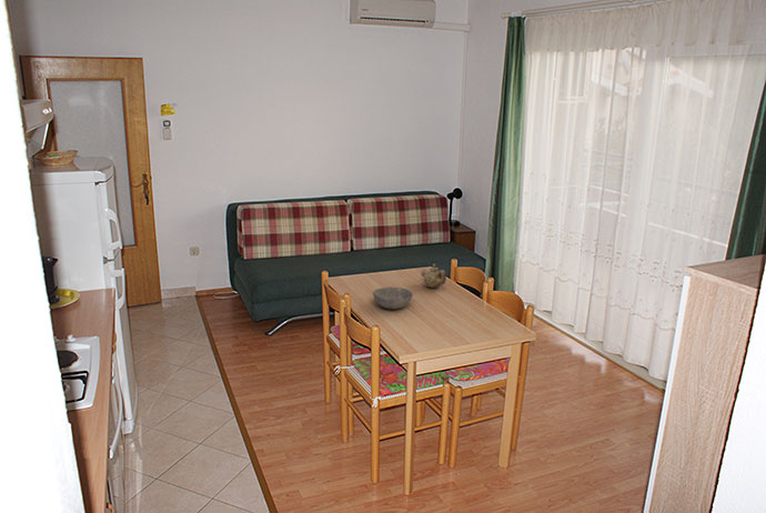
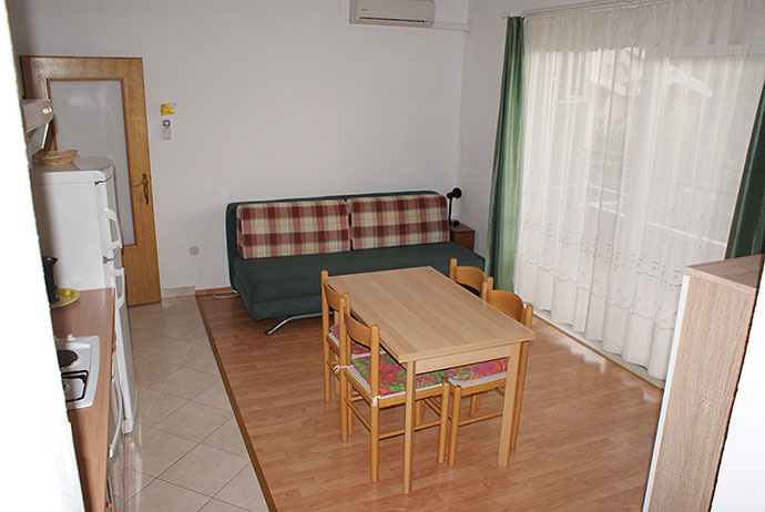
- teapot [420,263,447,290]
- bowl [372,286,414,310]
